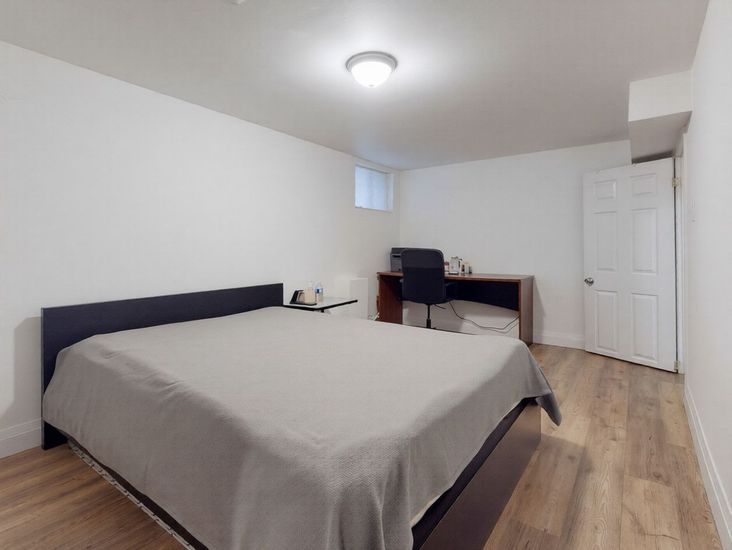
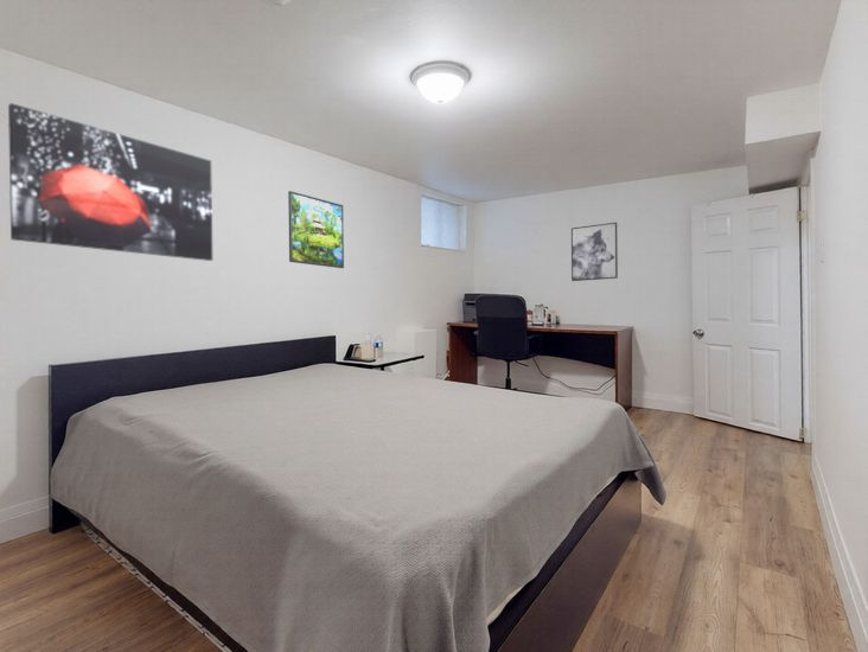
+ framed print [287,190,345,269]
+ wall art [570,222,619,282]
+ wall art [7,102,213,262]
